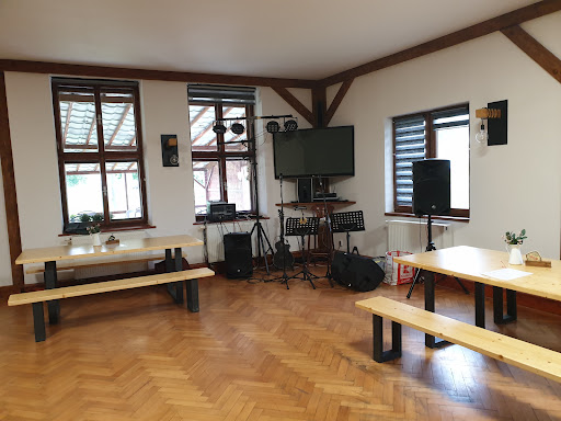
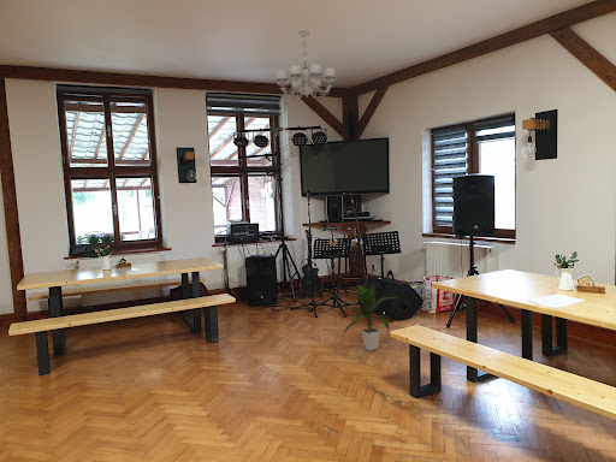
+ chandelier [276,29,337,100]
+ indoor plant [340,282,398,351]
